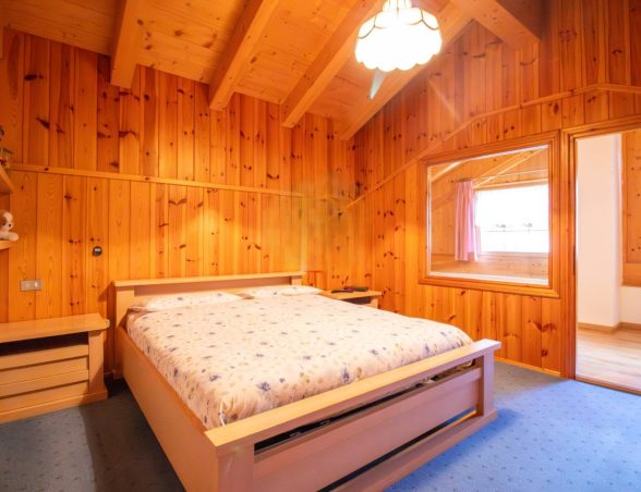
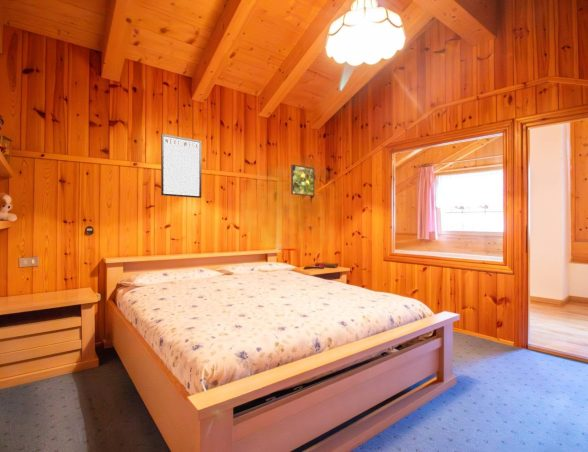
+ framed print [290,163,315,197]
+ writing board [160,133,202,199]
